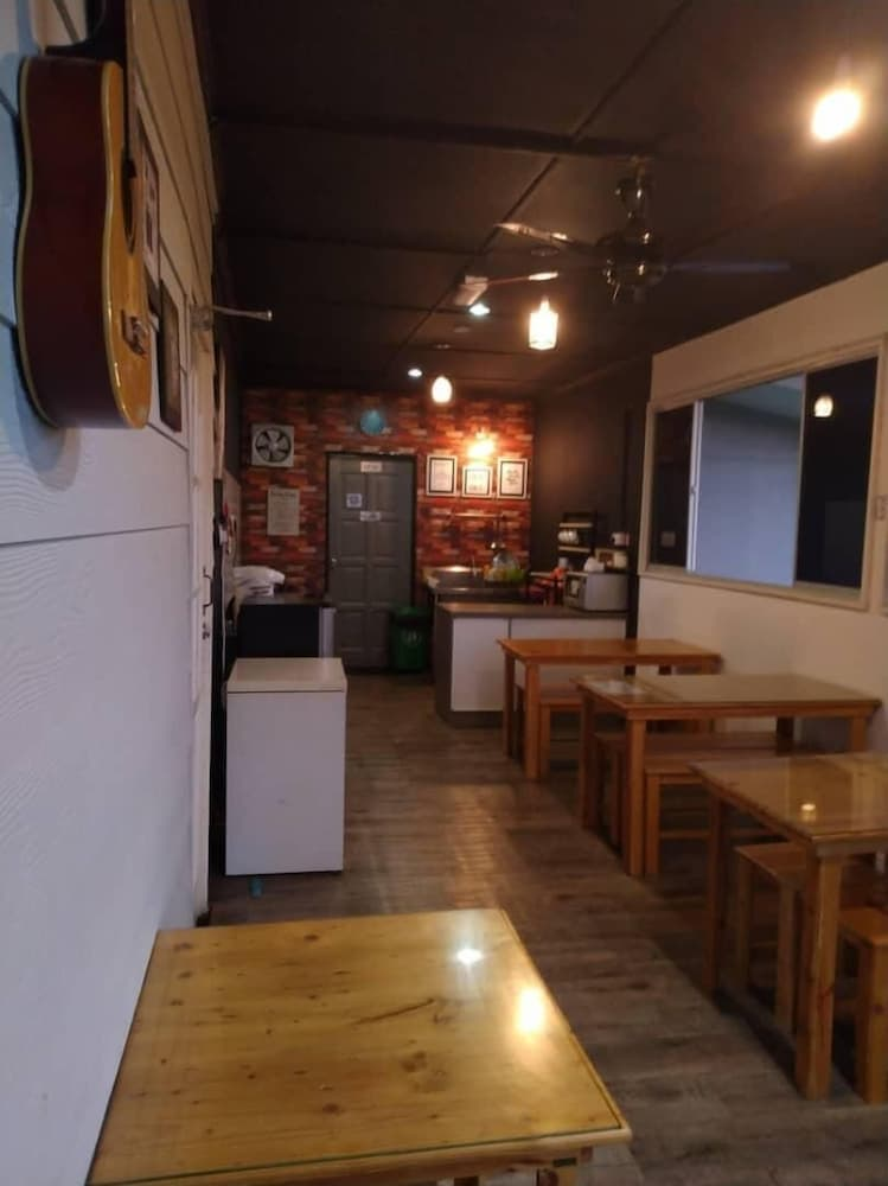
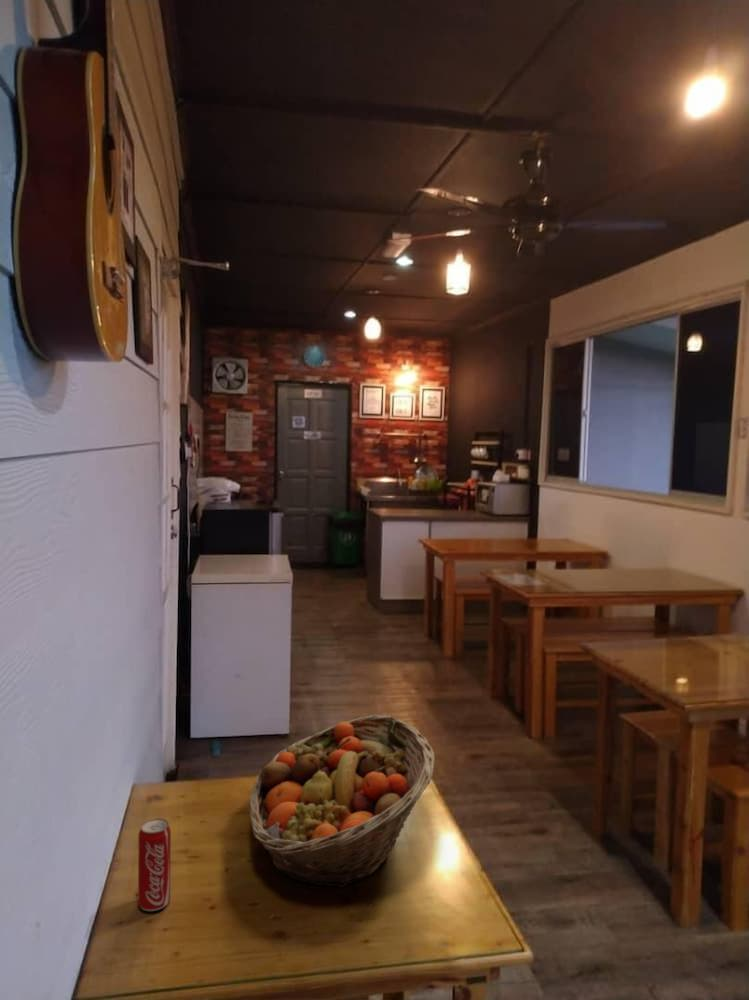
+ beverage can [137,818,172,912]
+ fruit basket [249,714,436,889]
